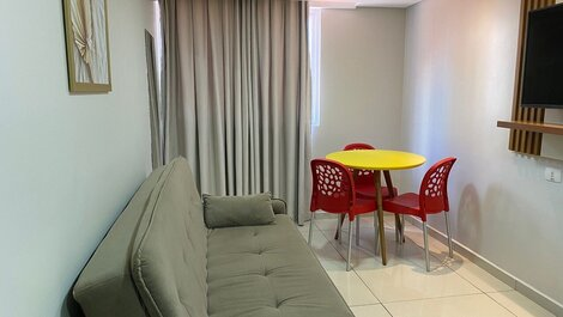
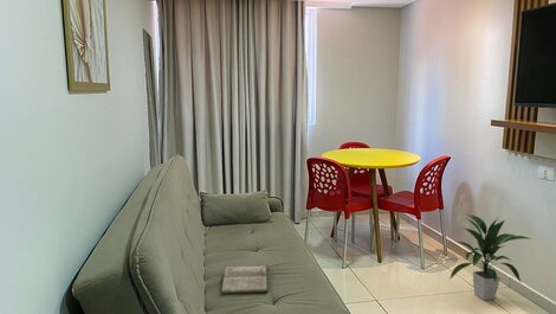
+ indoor plant [448,213,534,301]
+ diary [220,263,269,295]
